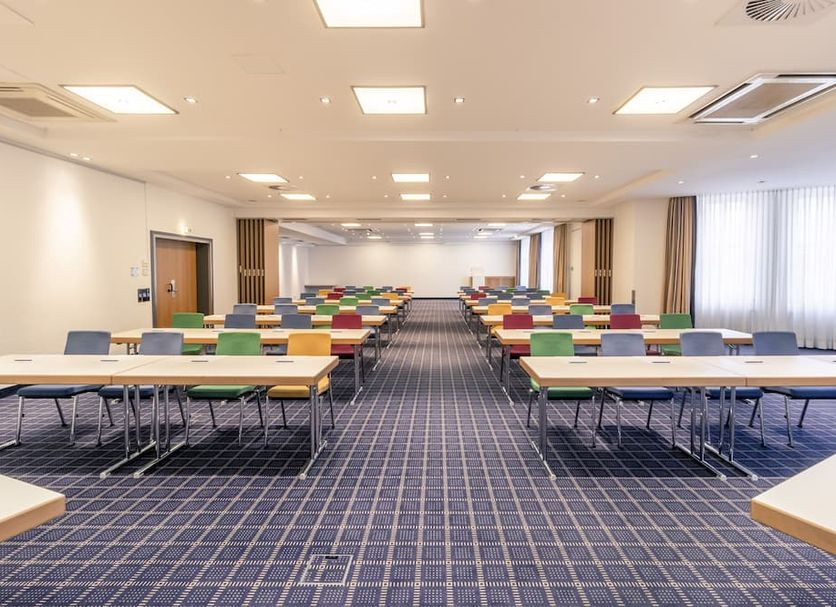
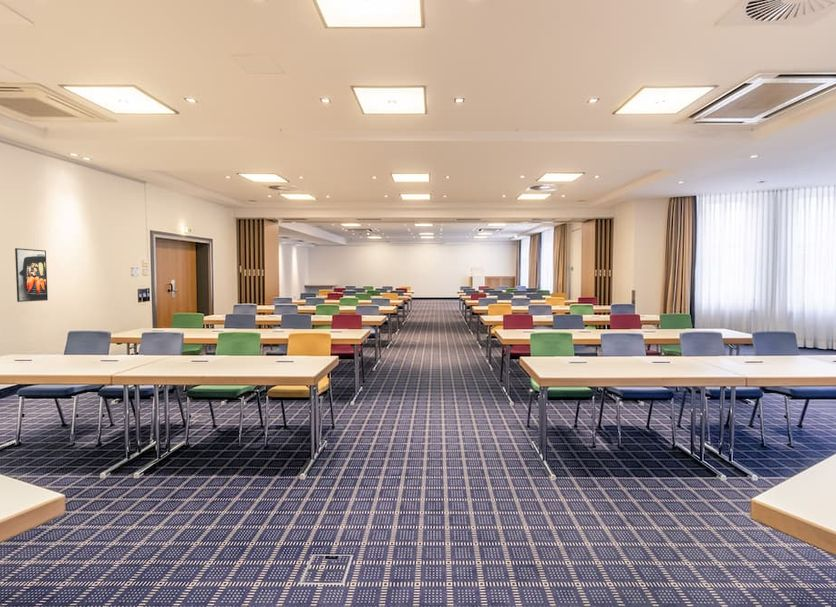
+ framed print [14,247,49,303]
